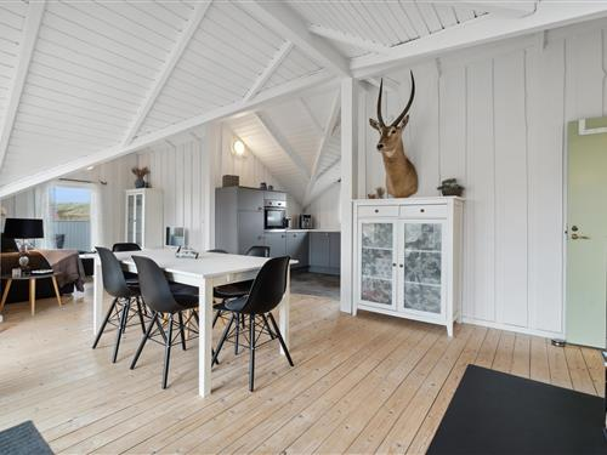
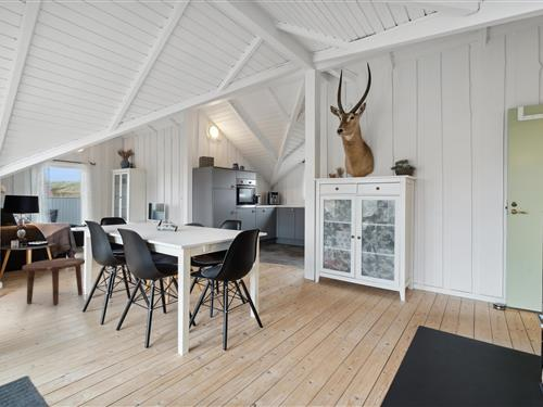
+ side table [22,257,86,306]
